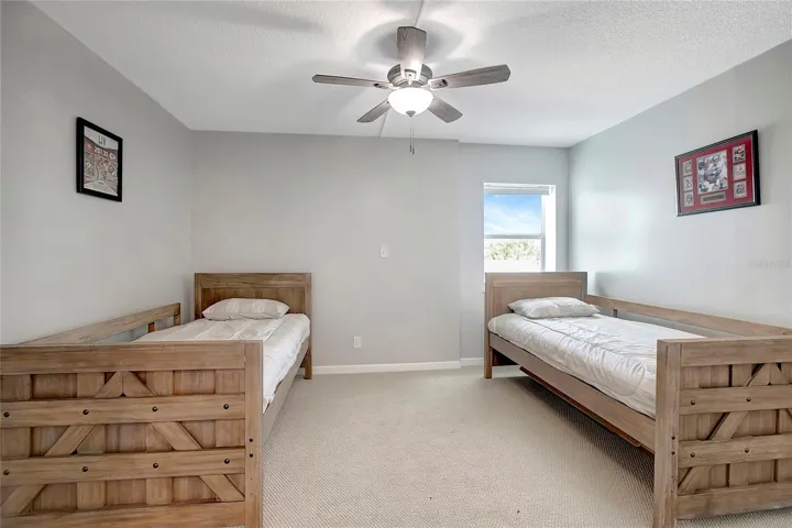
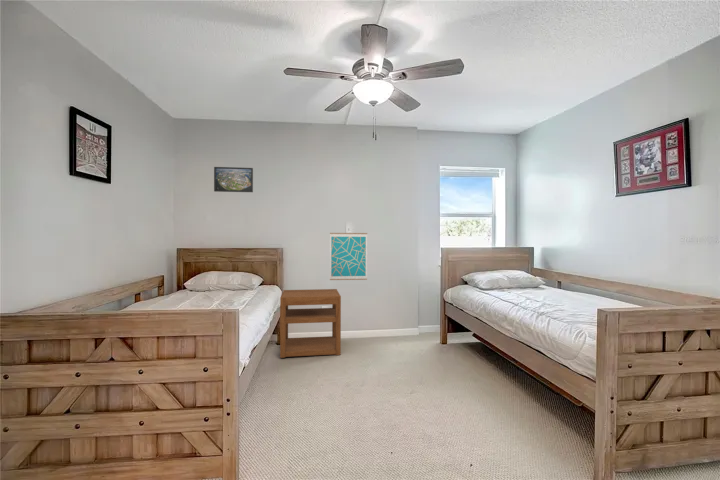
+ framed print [213,166,254,193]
+ wall art [329,232,368,281]
+ nightstand [279,288,342,359]
